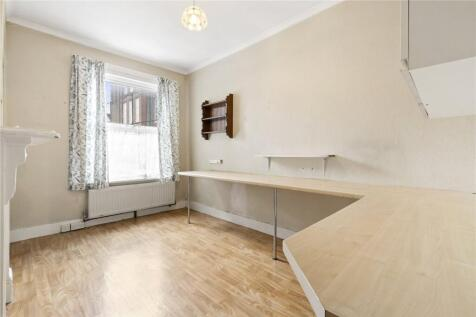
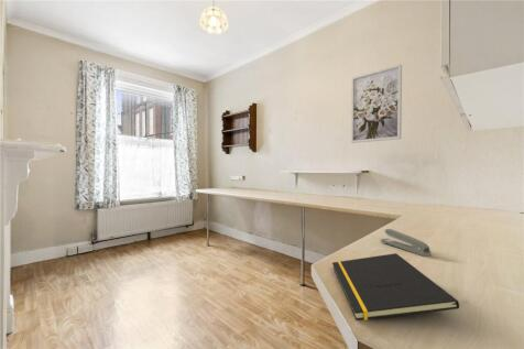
+ notepad [331,252,460,321]
+ wall art [350,63,403,144]
+ stapler [380,228,433,258]
